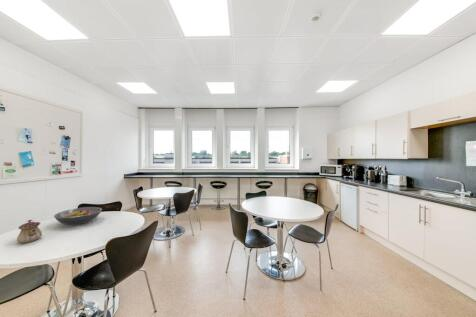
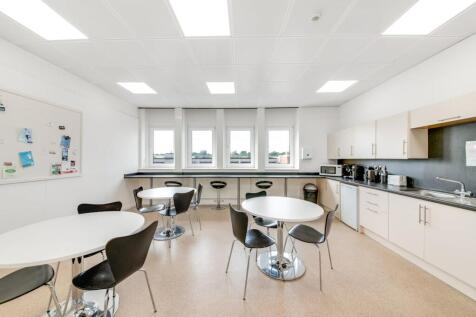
- teapot [16,219,43,244]
- fruit bowl [53,206,103,226]
